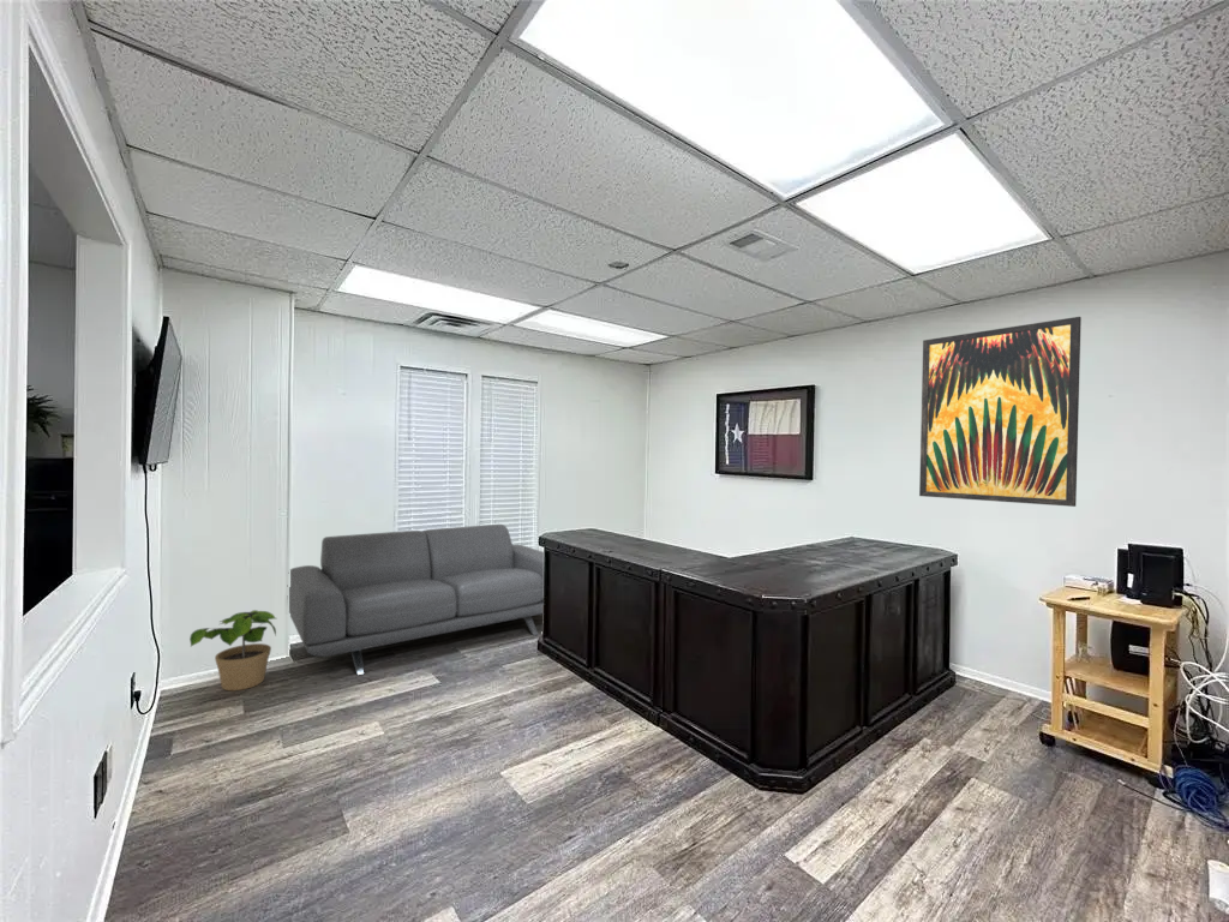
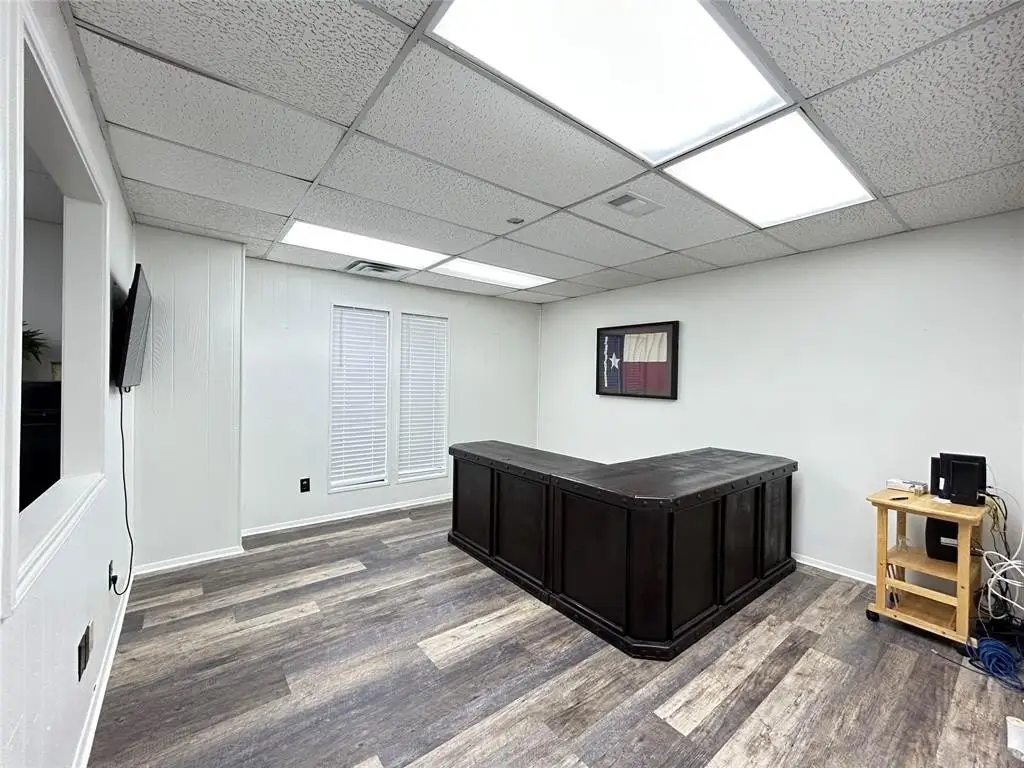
- sofa [288,523,545,676]
- wall art [918,316,1083,508]
- potted plant [188,609,277,692]
